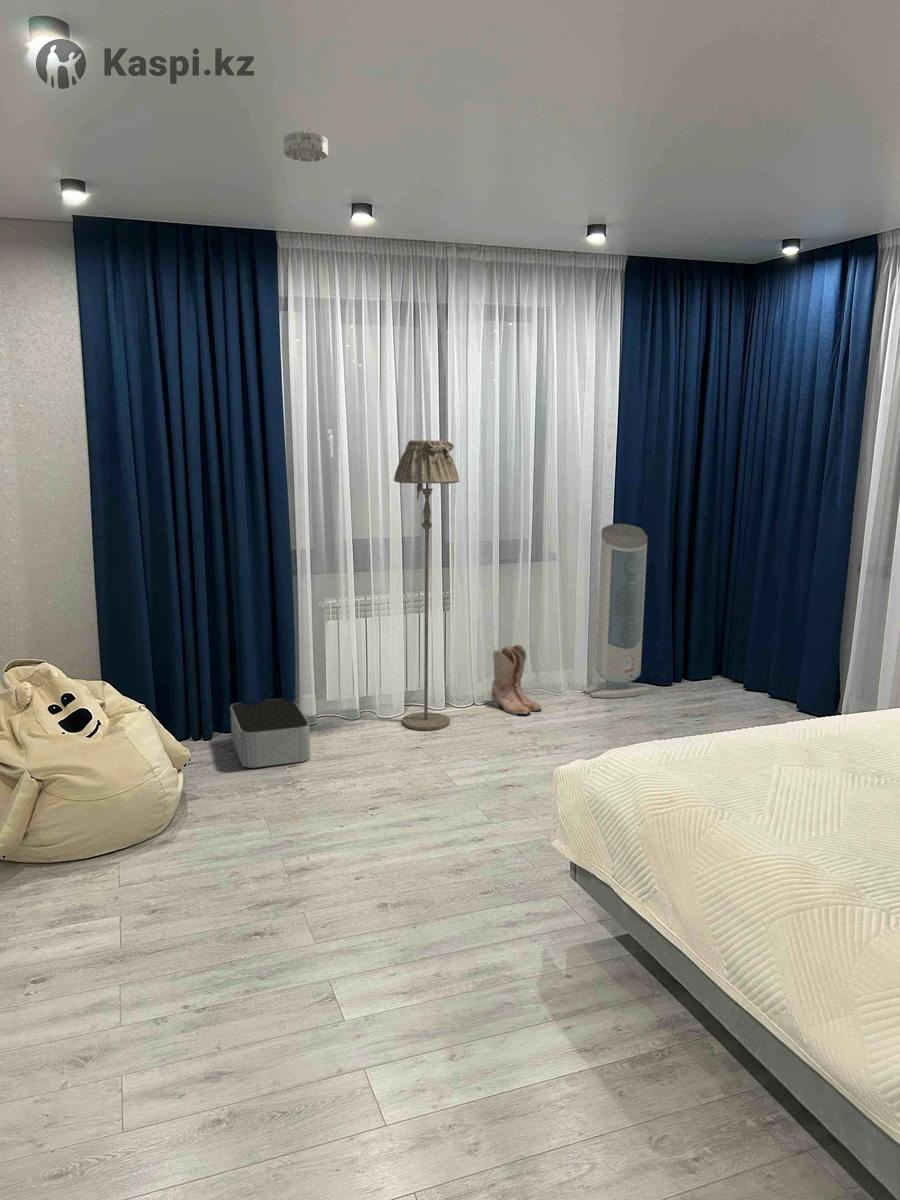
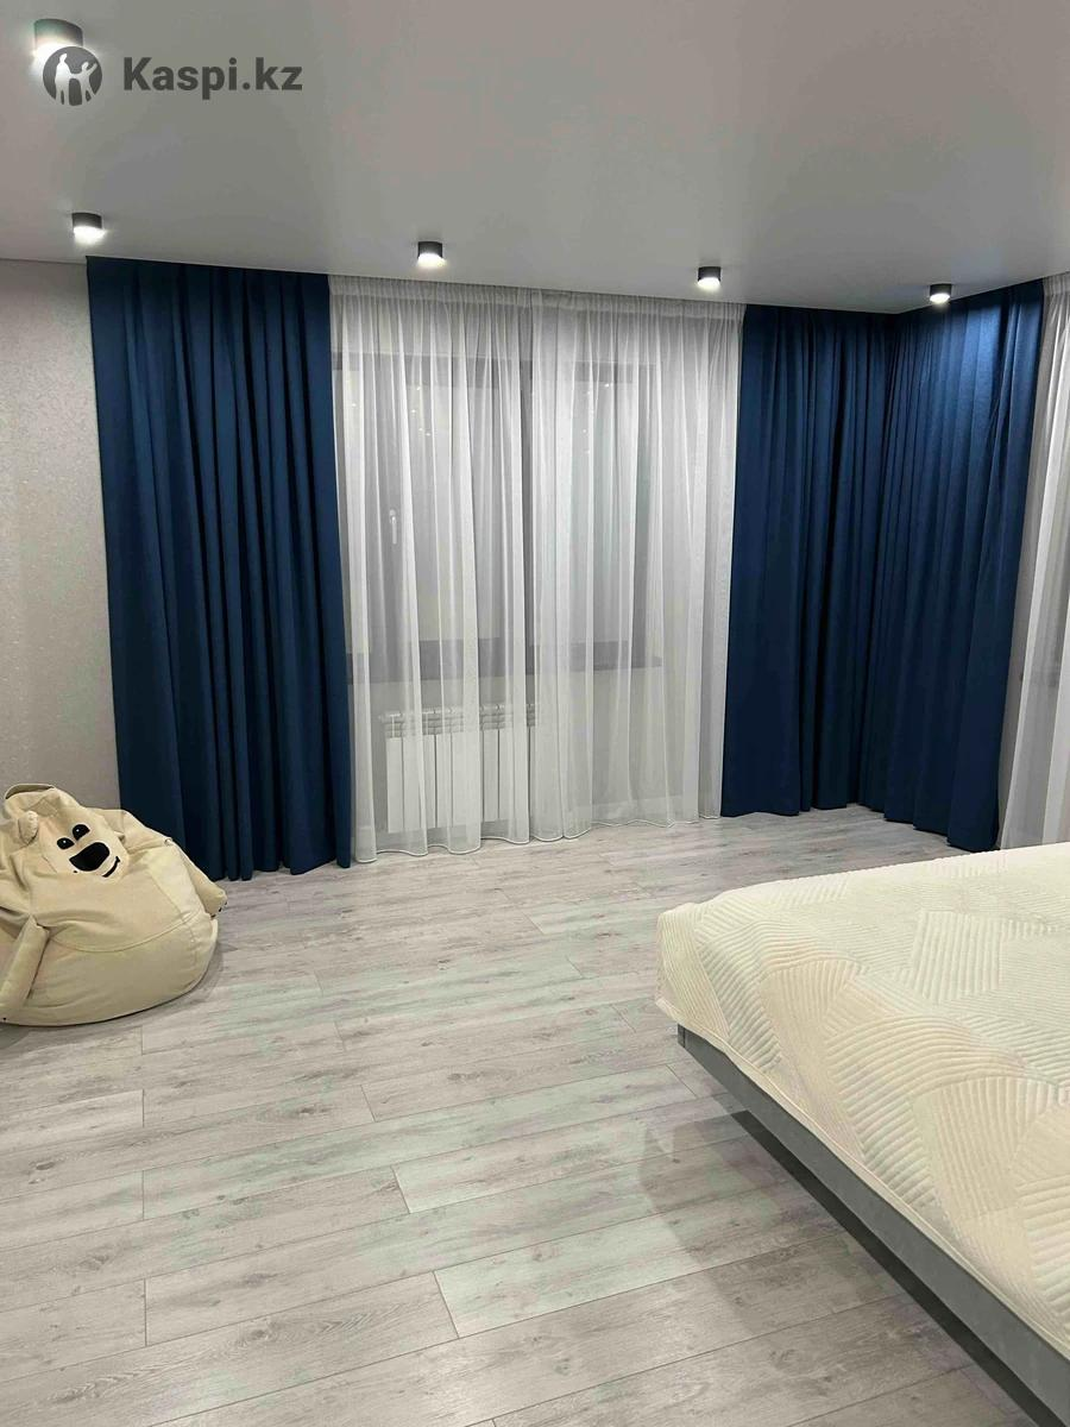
- boots [490,643,543,715]
- smoke detector [283,130,329,163]
- storage bin [229,698,311,769]
- floor lamp [393,439,460,731]
- air purifier [583,523,652,699]
